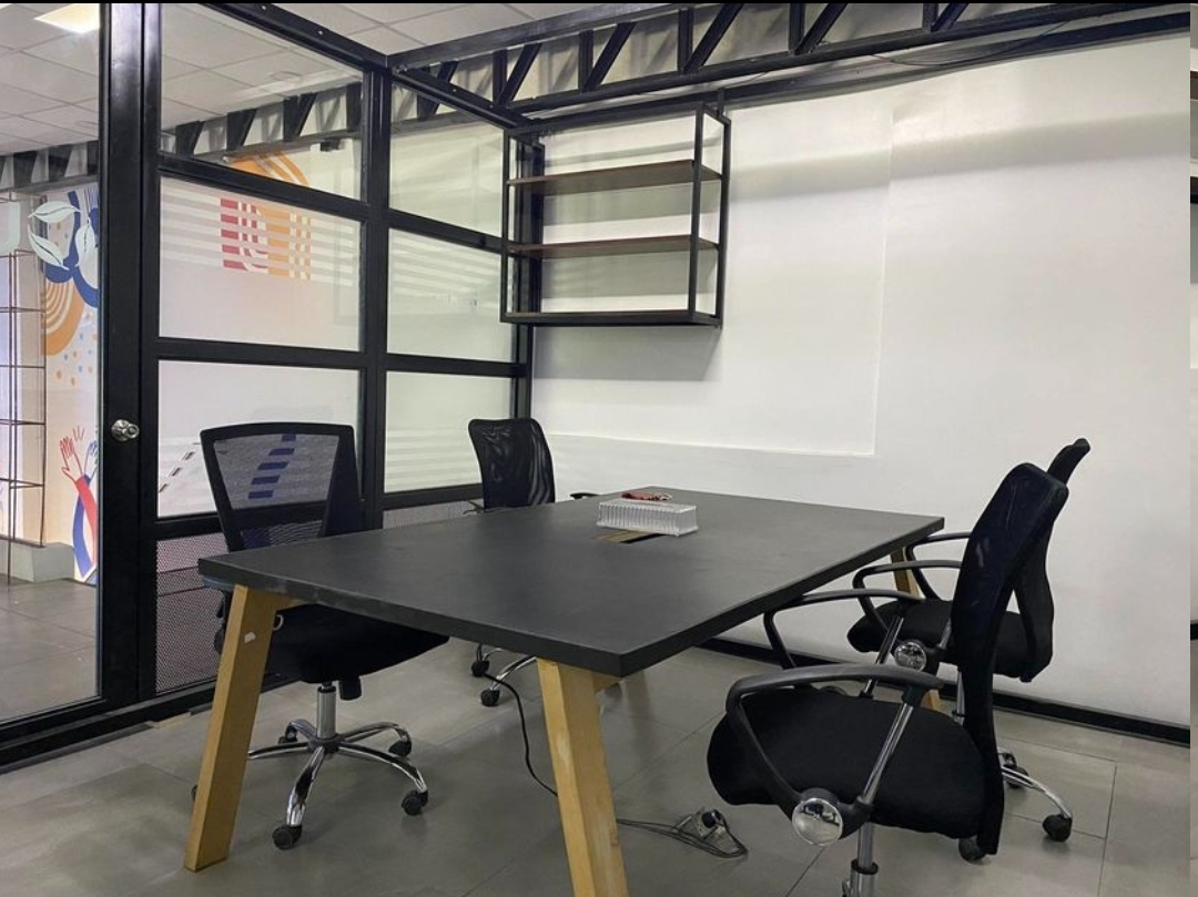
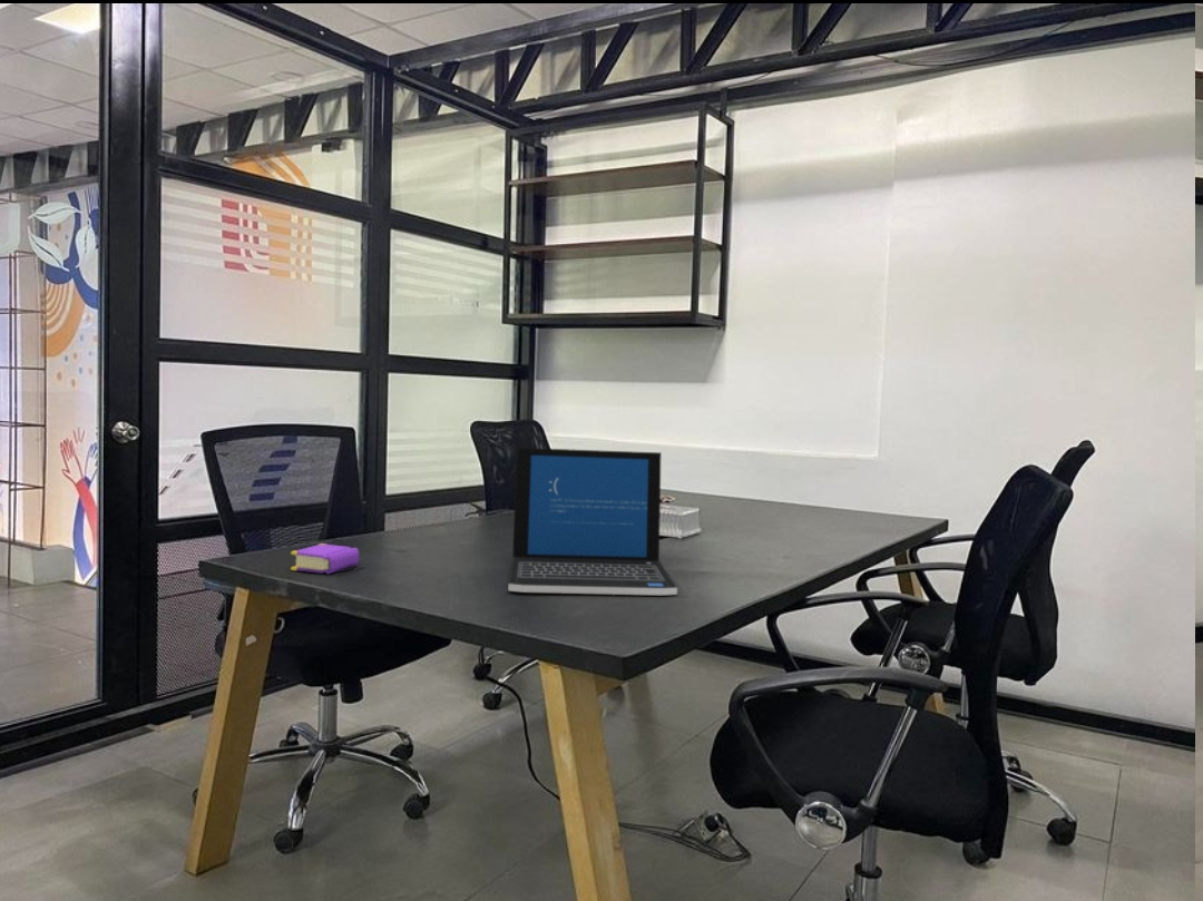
+ book [290,542,360,576]
+ laptop [507,447,678,596]
